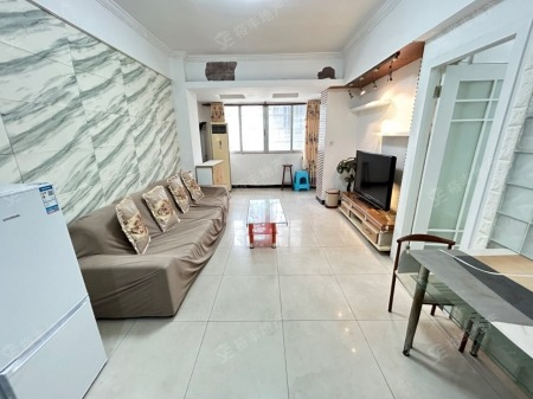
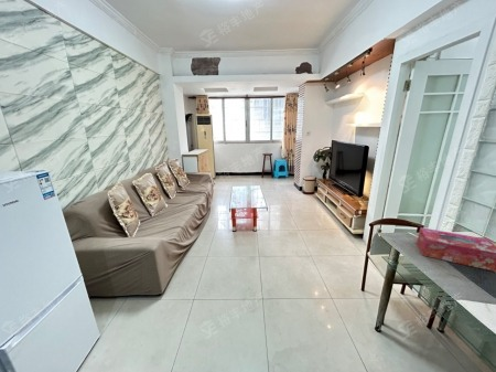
+ tissue box [416,226,496,273]
